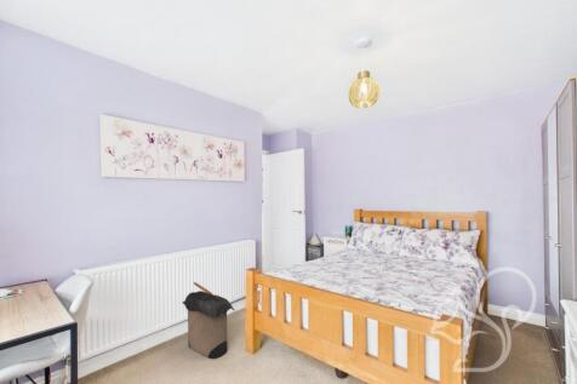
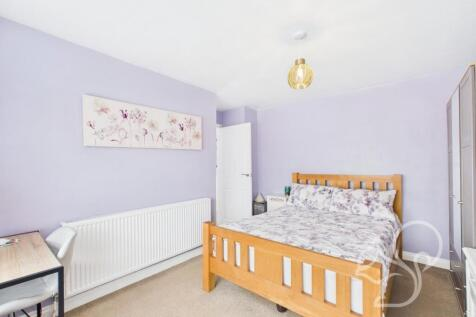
- laundry hamper [181,281,235,360]
